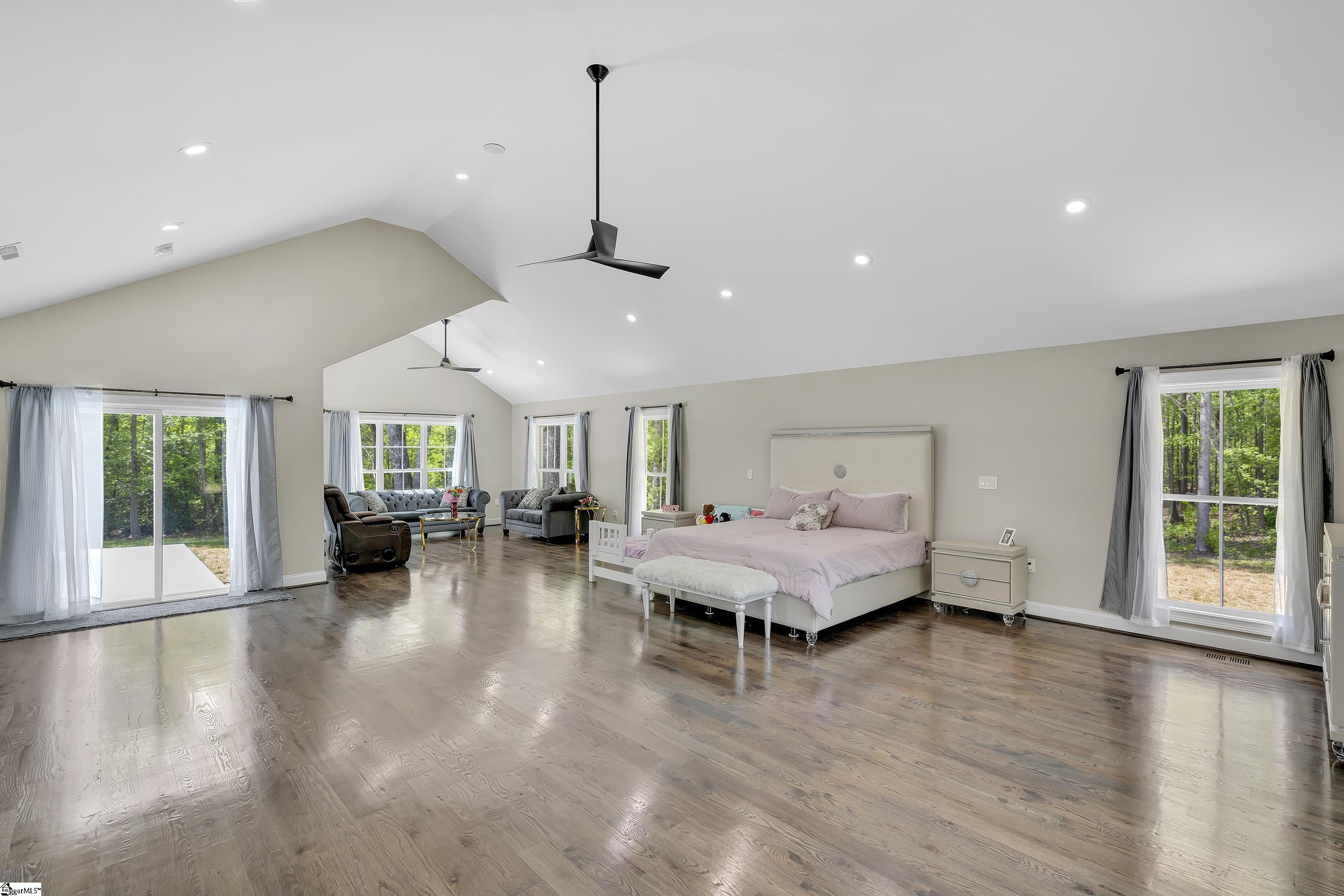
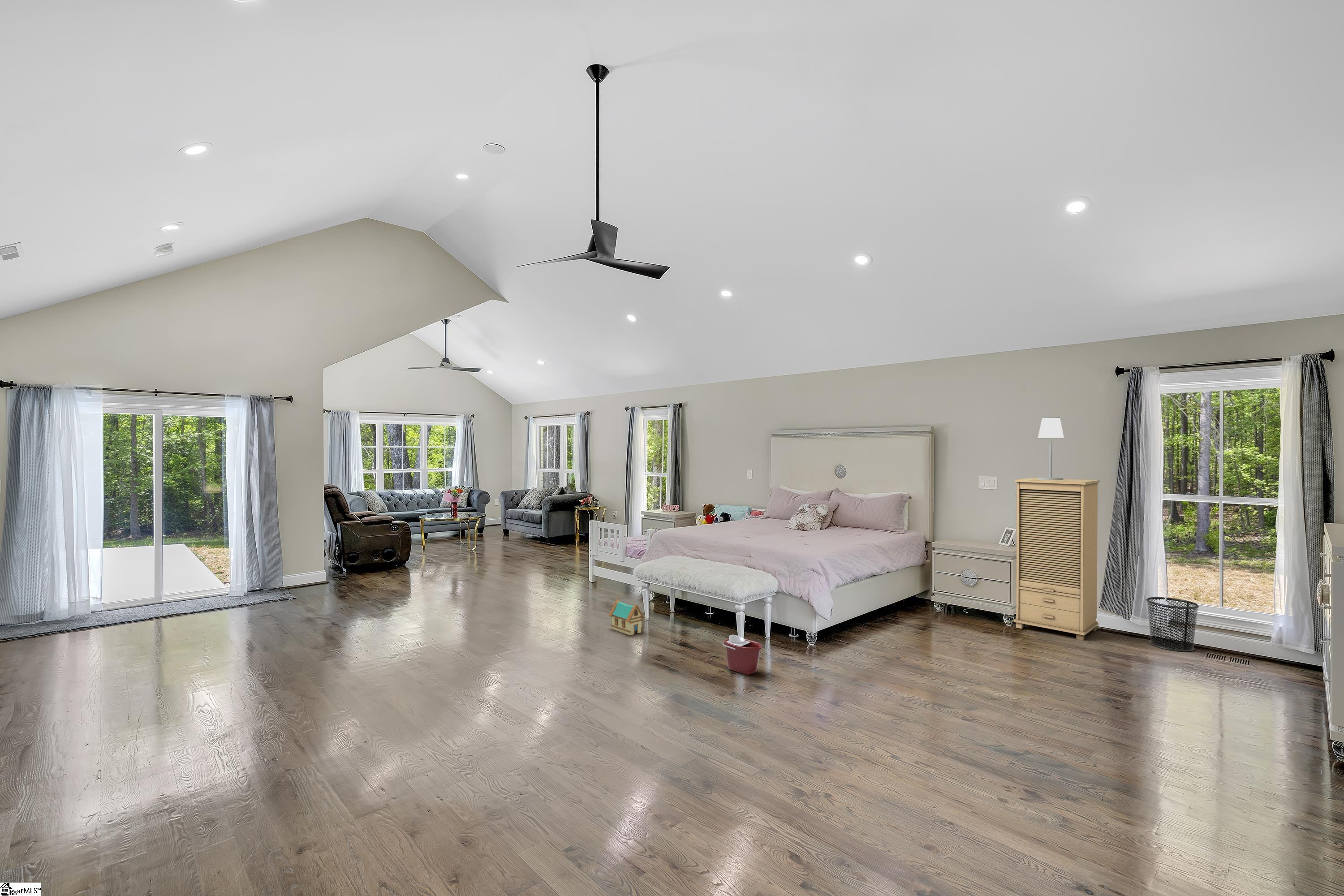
+ bucket [722,634,762,676]
+ toy house [608,599,646,636]
+ table lamp [1037,417,1064,480]
+ cabinet [1013,477,1100,641]
+ waste bin [1146,597,1199,652]
